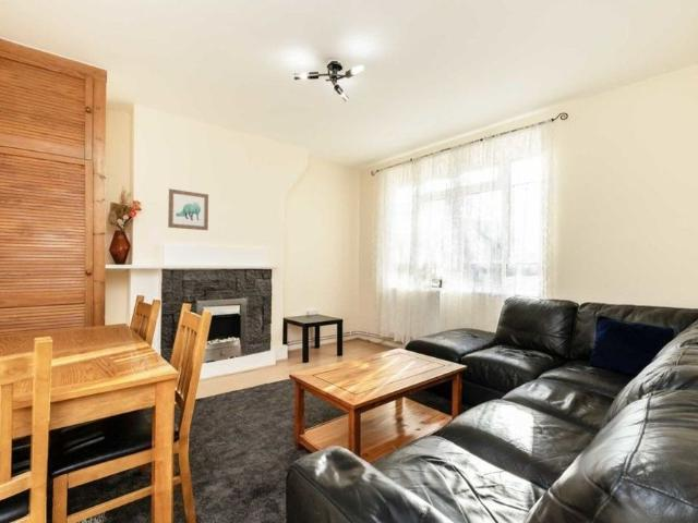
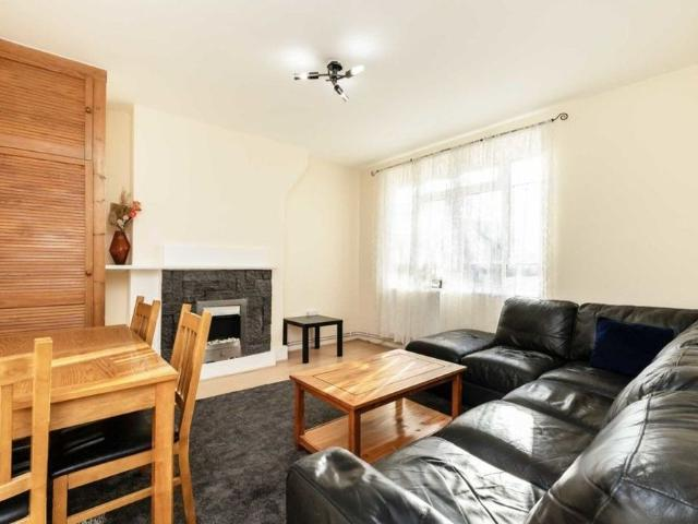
- wall art [167,187,209,231]
